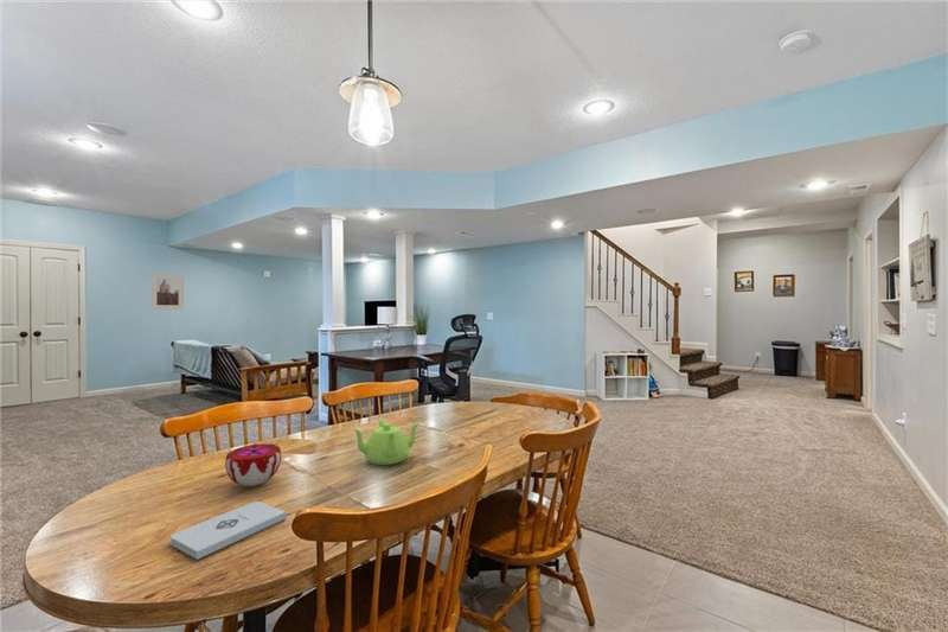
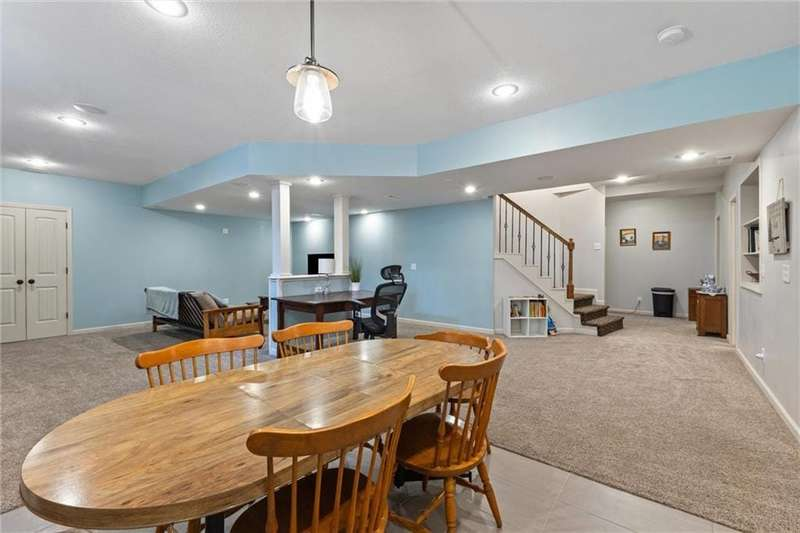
- notepad [169,500,288,561]
- decorative bowl [224,442,282,487]
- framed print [149,272,185,311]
- teapot [351,417,422,466]
